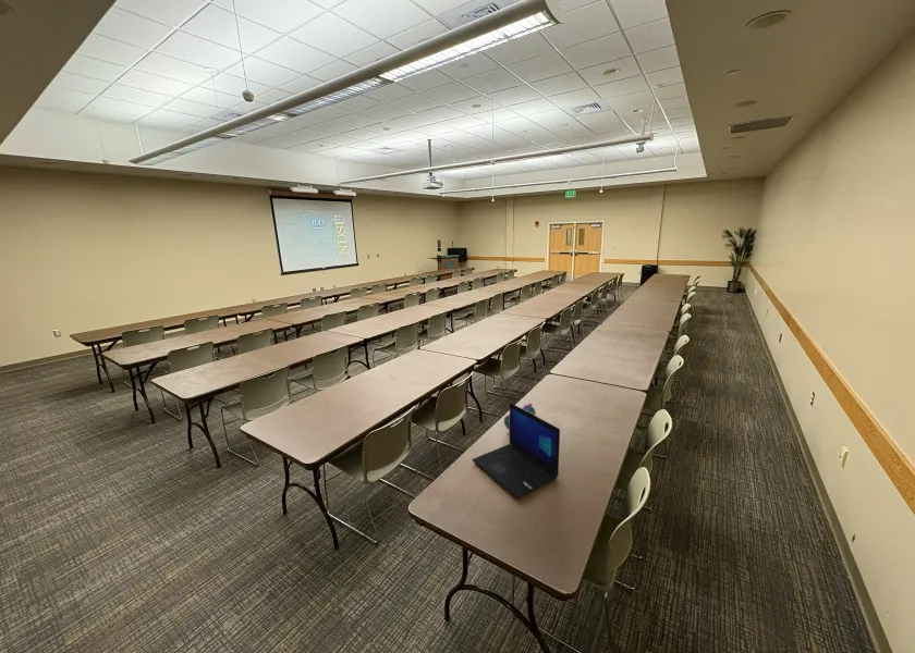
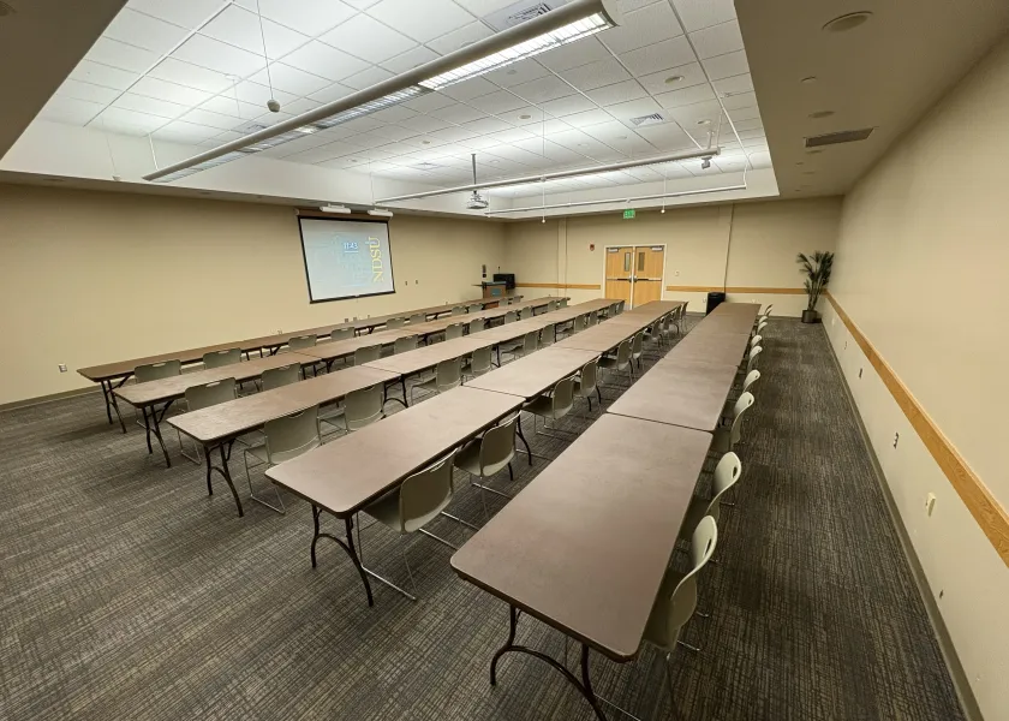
- pencil case [503,403,537,431]
- laptop [472,402,561,500]
